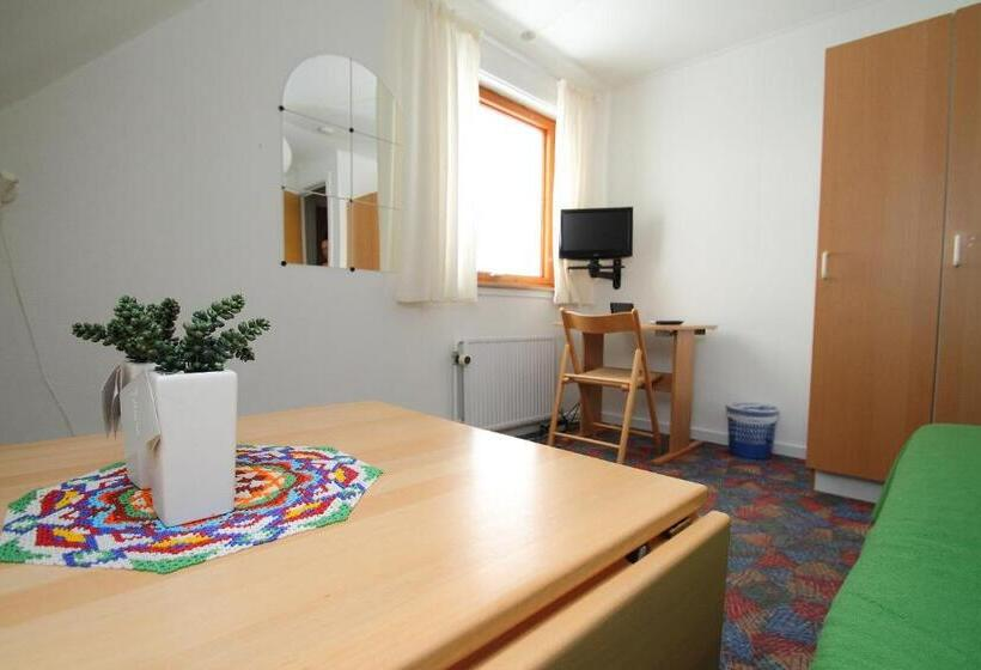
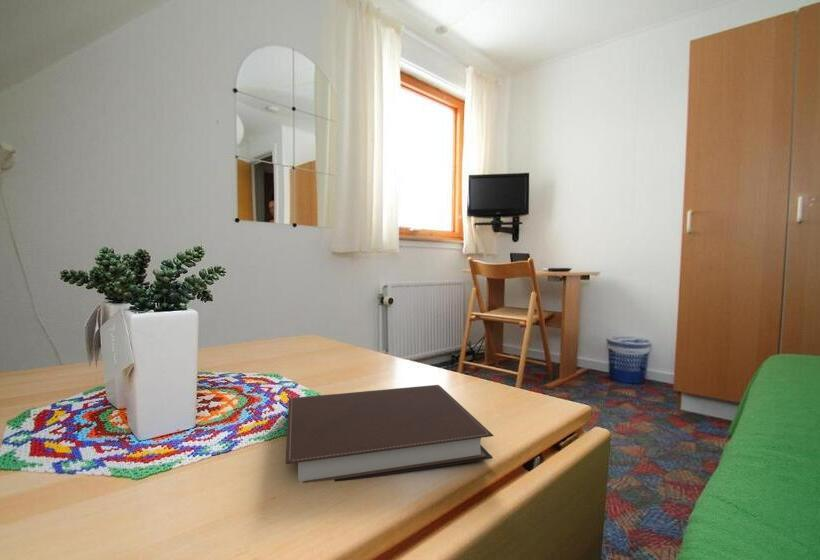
+ notebook [285,384,494,484]
